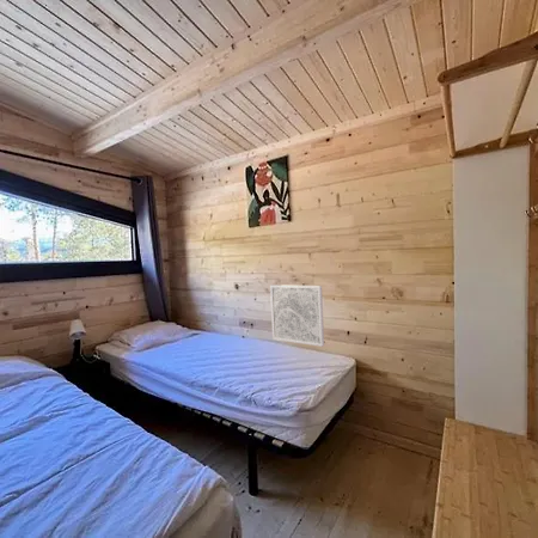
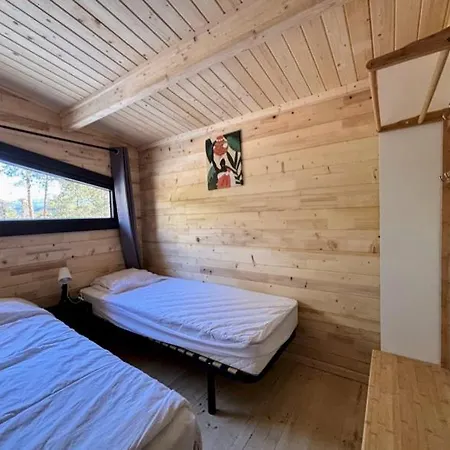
- wall art [269,283,325,348]
